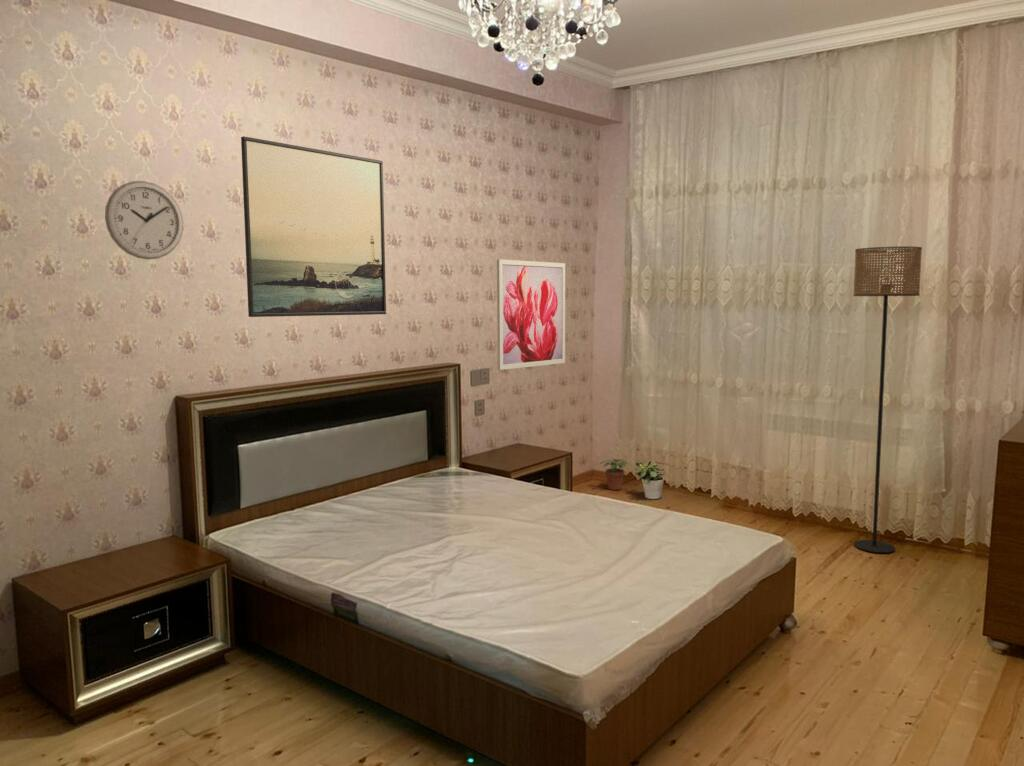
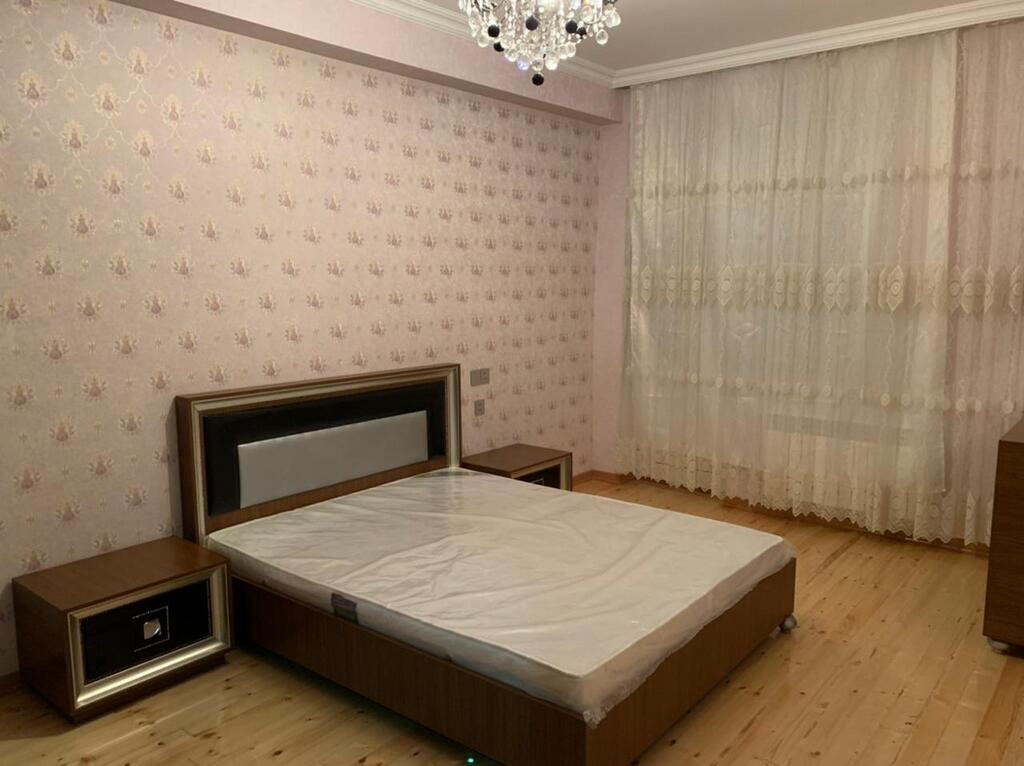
- potted plant [634,458,666,500]
- floor lamp [852,245,923,554]
- potted plant [599,458,630,491]
- wall clock [104,180,184,261]
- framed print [240,135,387,318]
- wall art [496,258,566,371]
